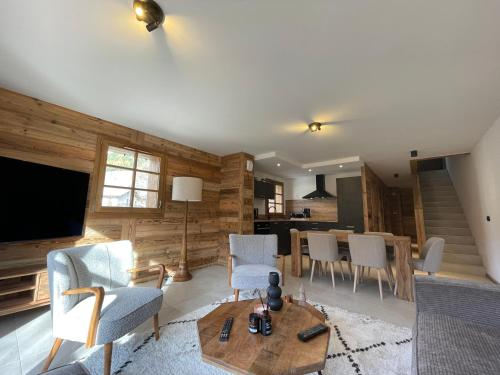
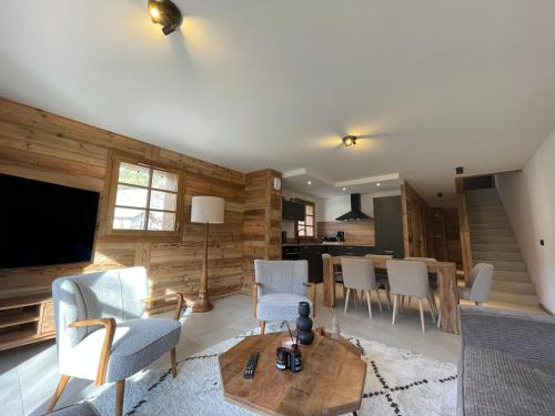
- remote control [296,323,330,342]
